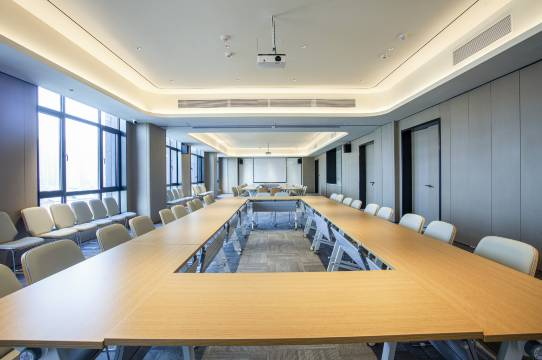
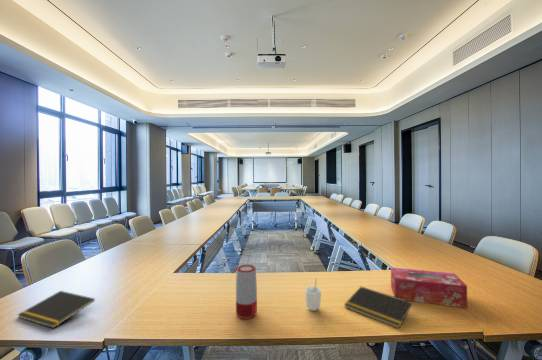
+ tissue box [390,267,468,309]
+ notepad [17,290,96,329]
+ speaker [235,264,258,320]
+ cup [304,278,322,312]
+ notepad [343,286,413,329]
